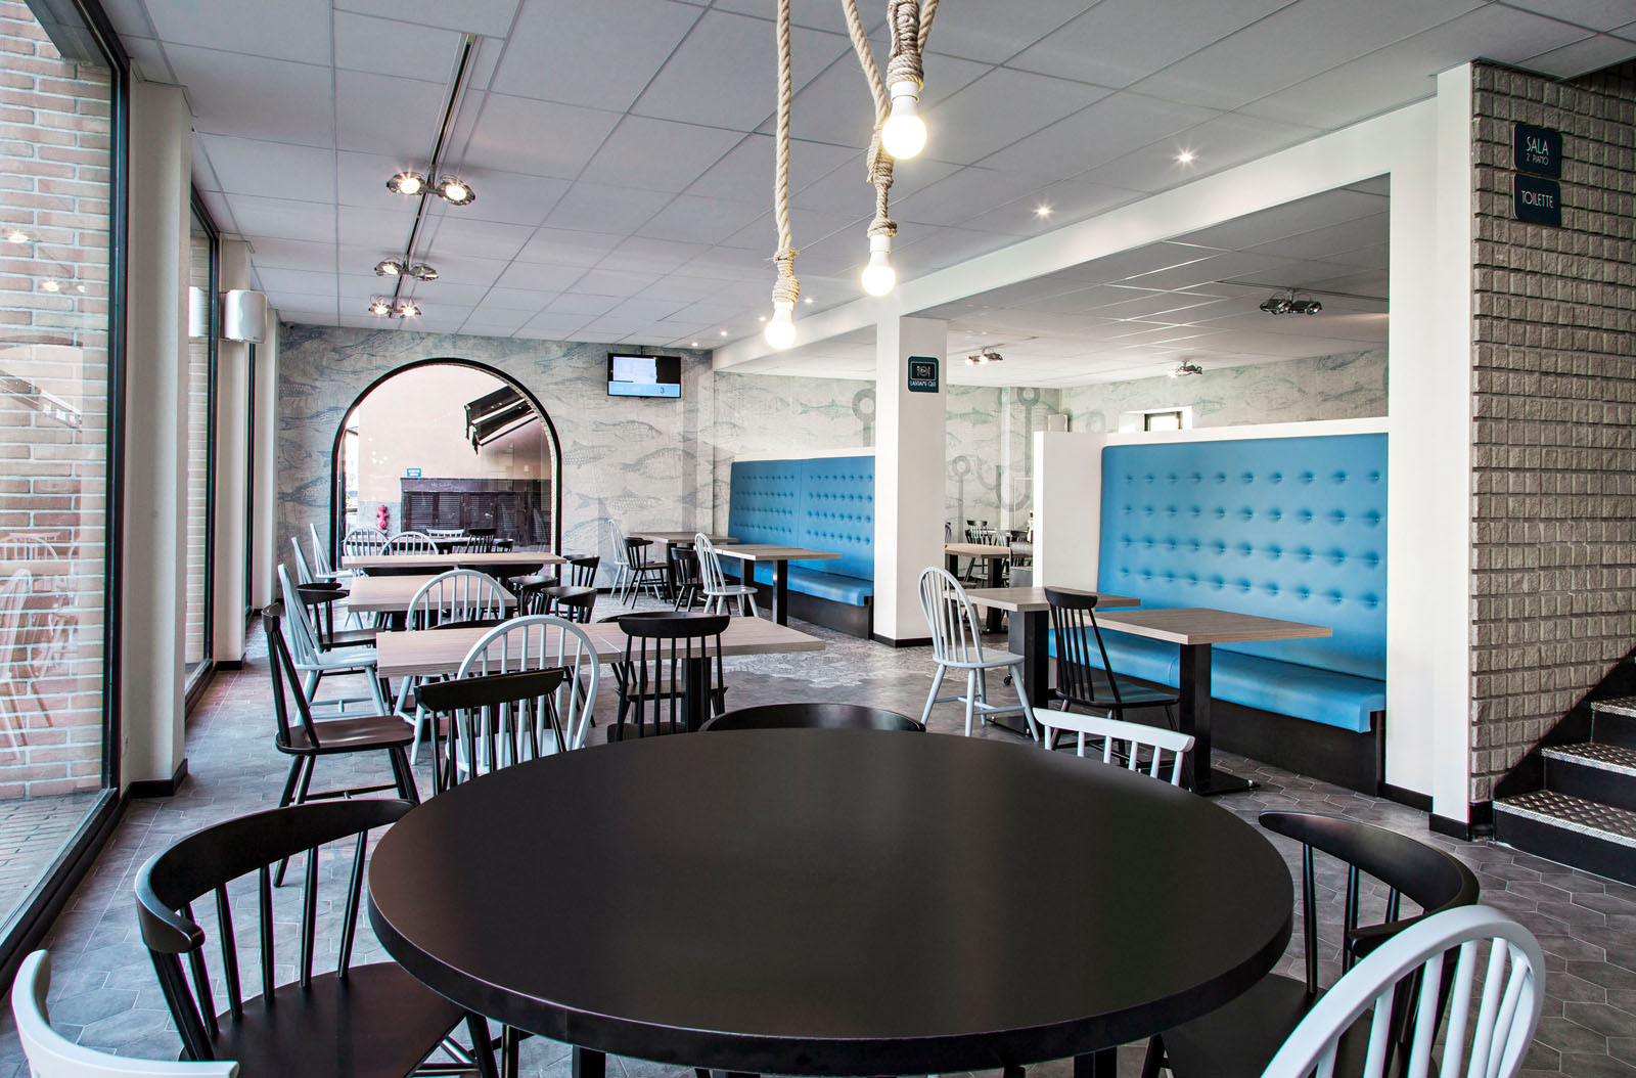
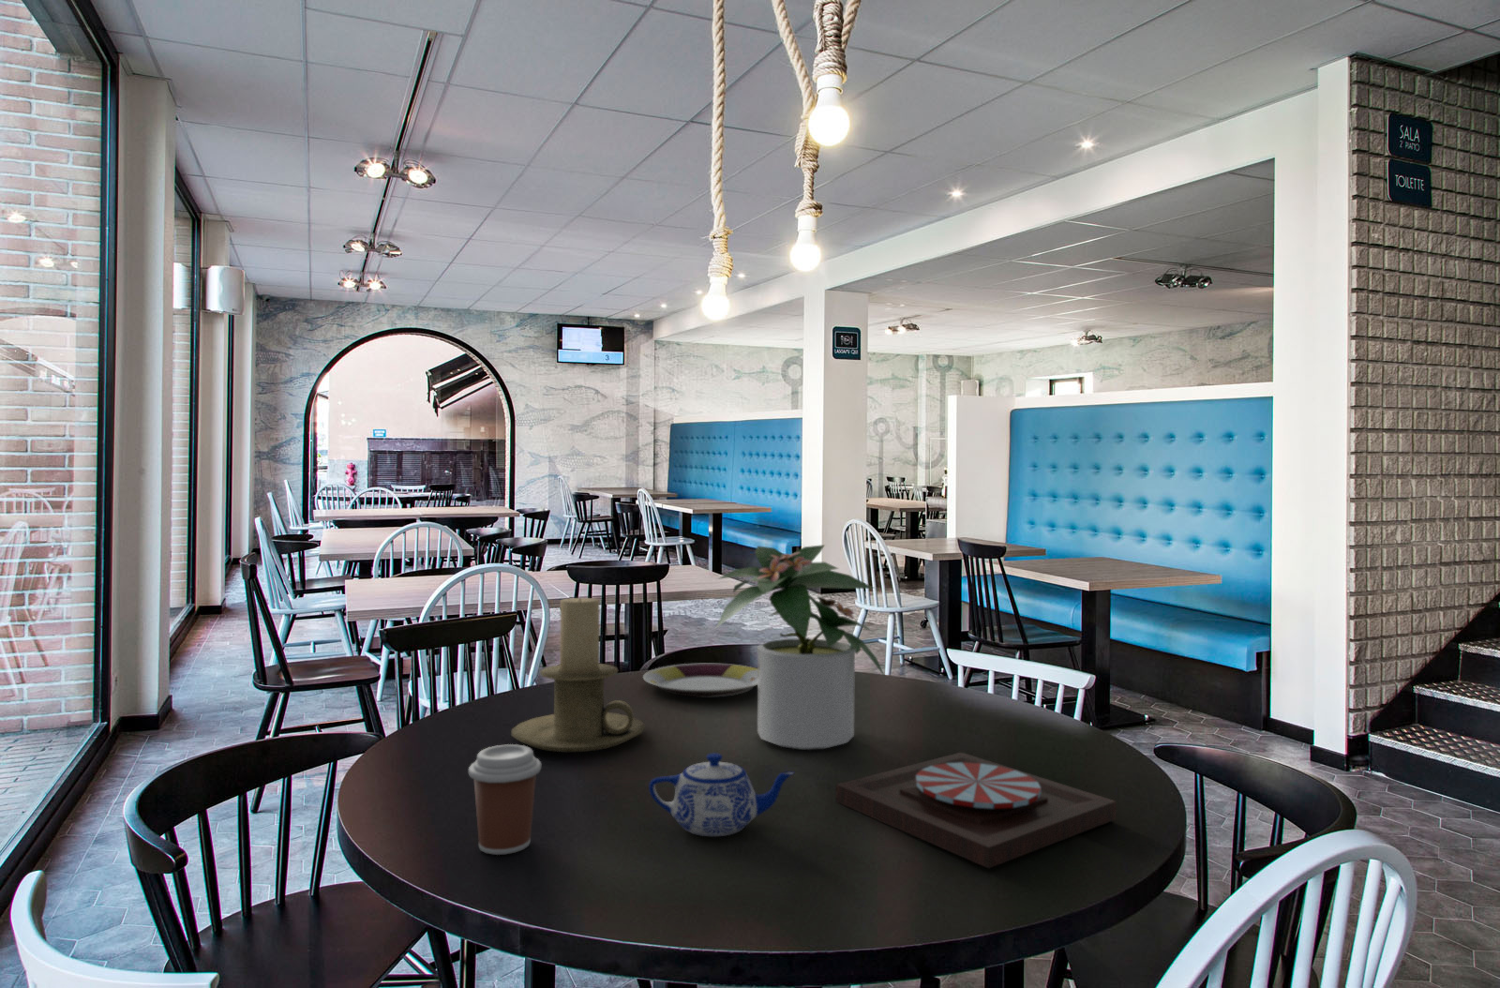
+ plate [835,752,1116,870]
+ teapot [647,752,796,837]
+ candle holder [511,598,646,753]
+ plate [642,663,758,697]
+ potted plant [715,544,886,751]
+ coffee cup [468,743,542,856]
